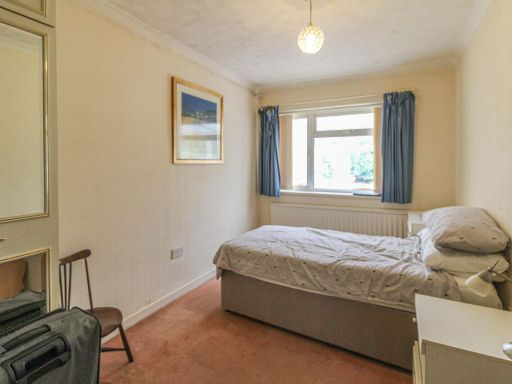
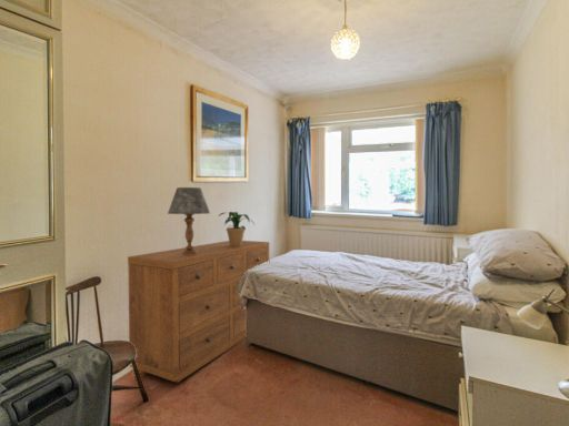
+ potted plant [219,211,256,246]
+ table lamp [167,186,211,254]
+ dresser [127,240,270,384]
